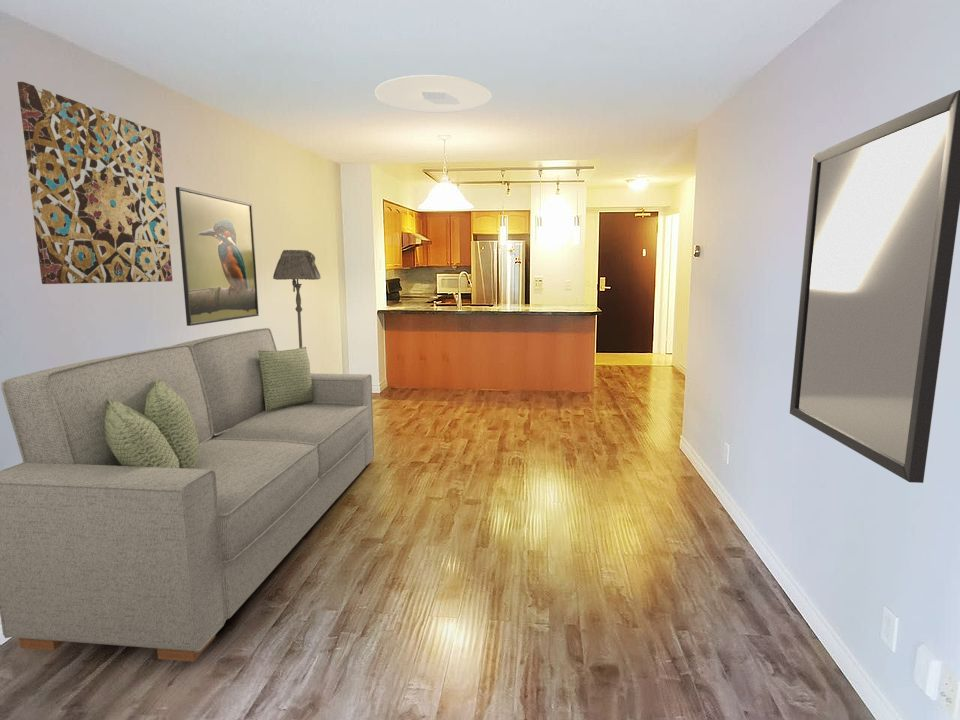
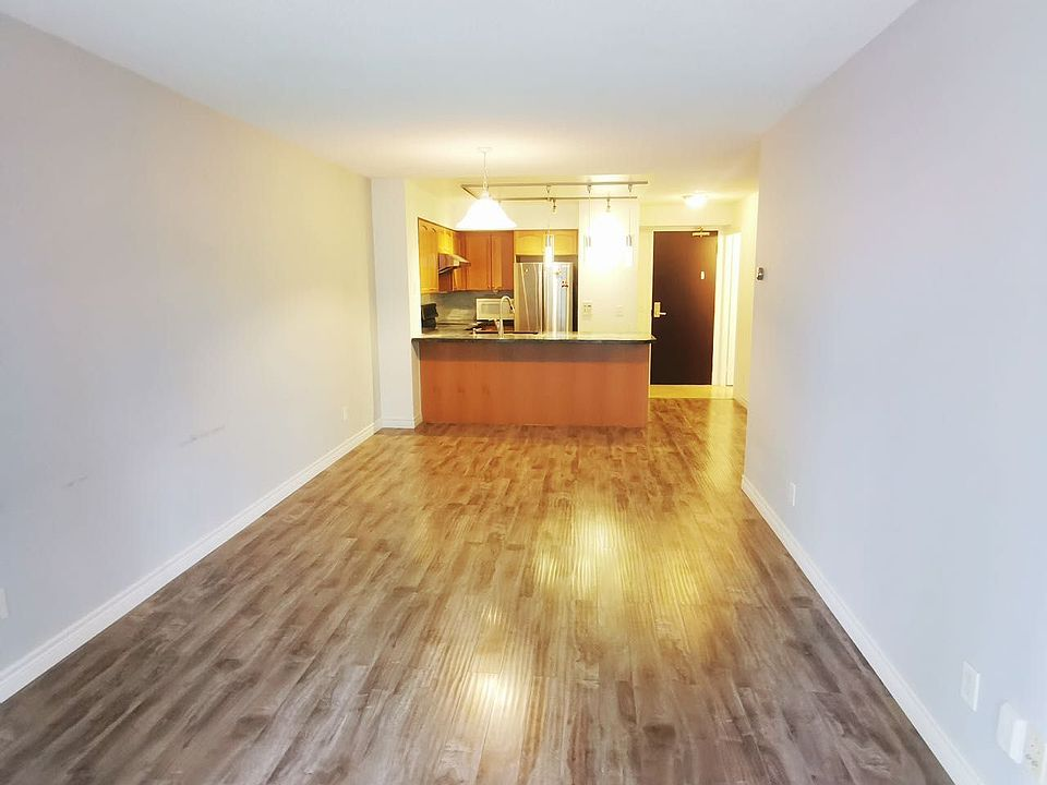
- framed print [174,186,260,327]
- floor lamp [272,249,322,348]
- sofa [0,327,375,663]
- home mirror [789,89,960,484]
- wall art [16,81,174,285]
- ceiling light [374,74,493,114]
